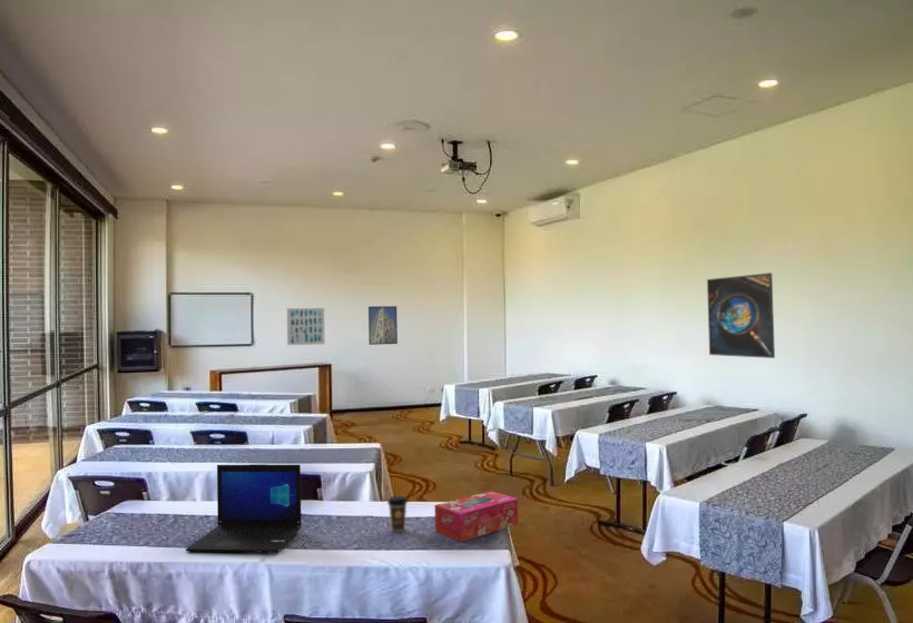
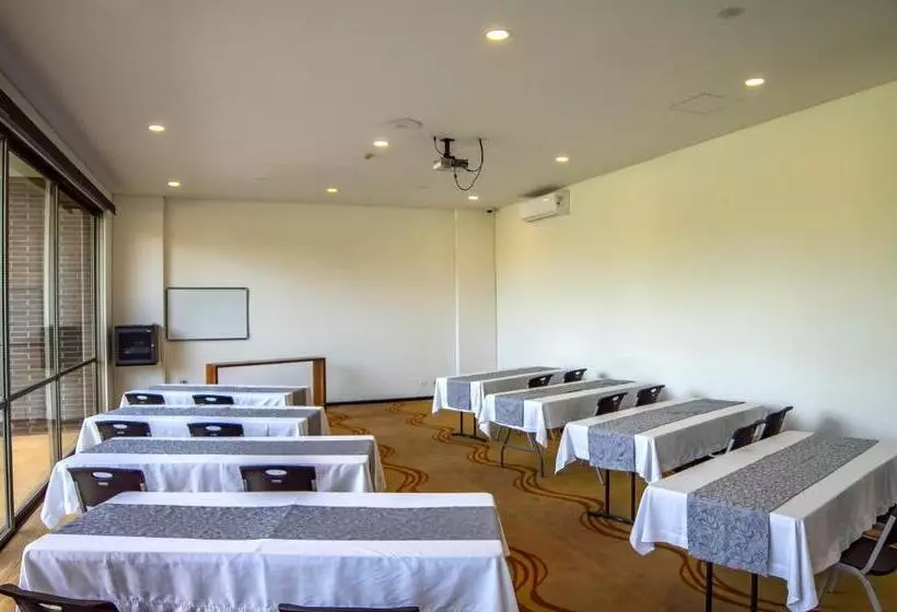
- coffee cup [386,495,409,533]
- tissue box [434,491,519,543]
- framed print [367,305,399,346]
- wall art [286,307,326,346]
- laptop [185,464,303,553]
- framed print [706,271,776,359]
